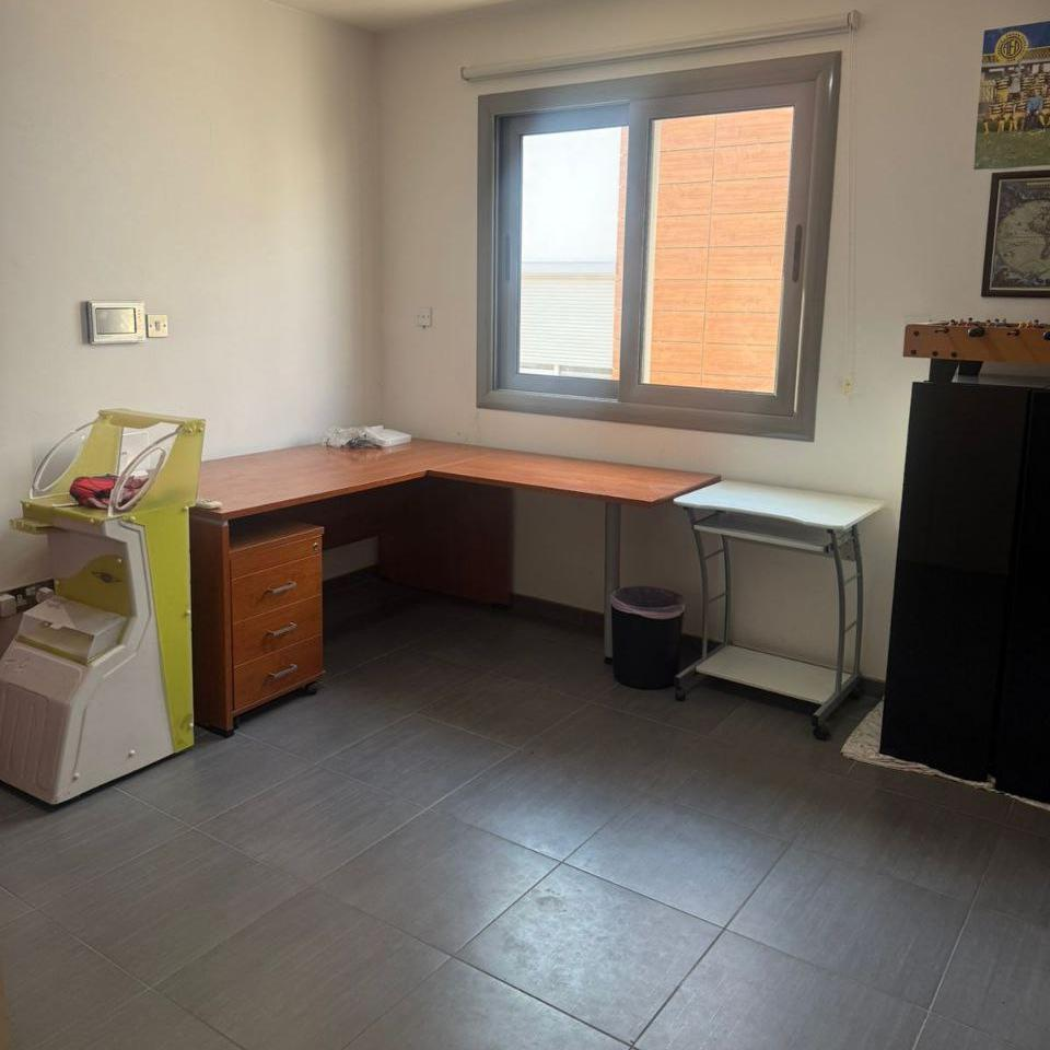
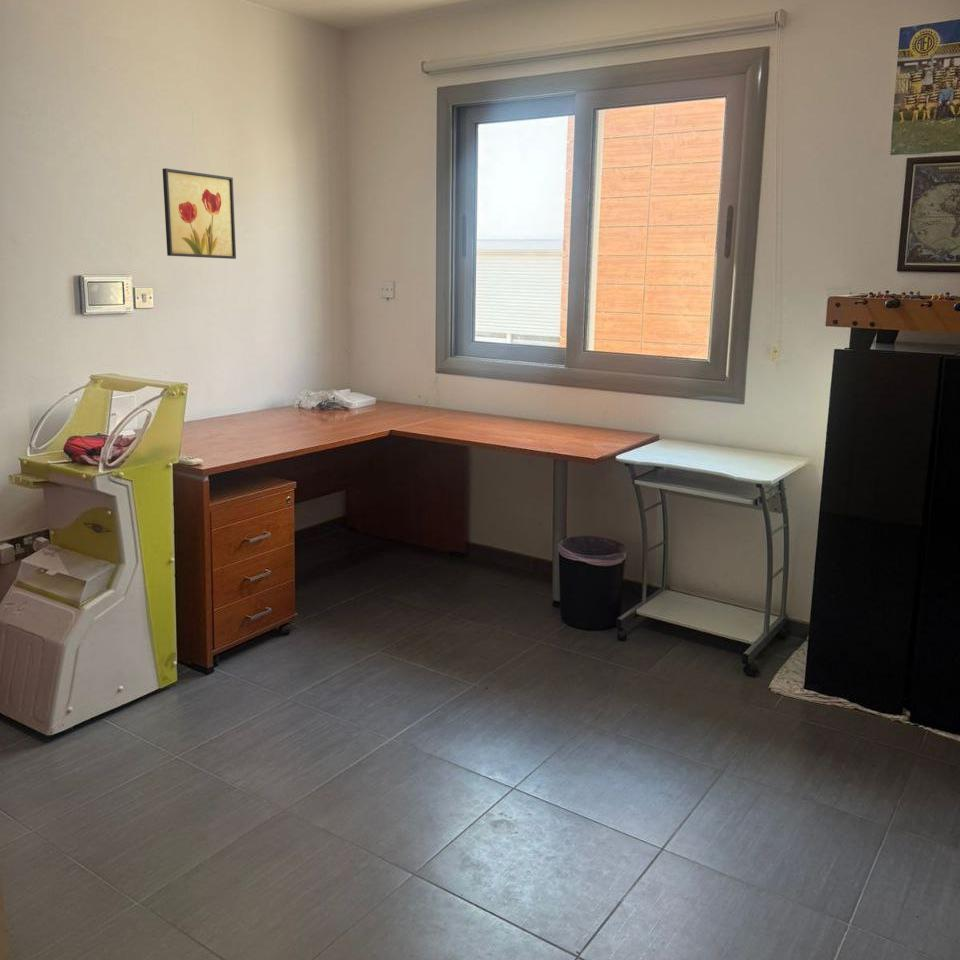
+ wall art [162,167,237,260]
